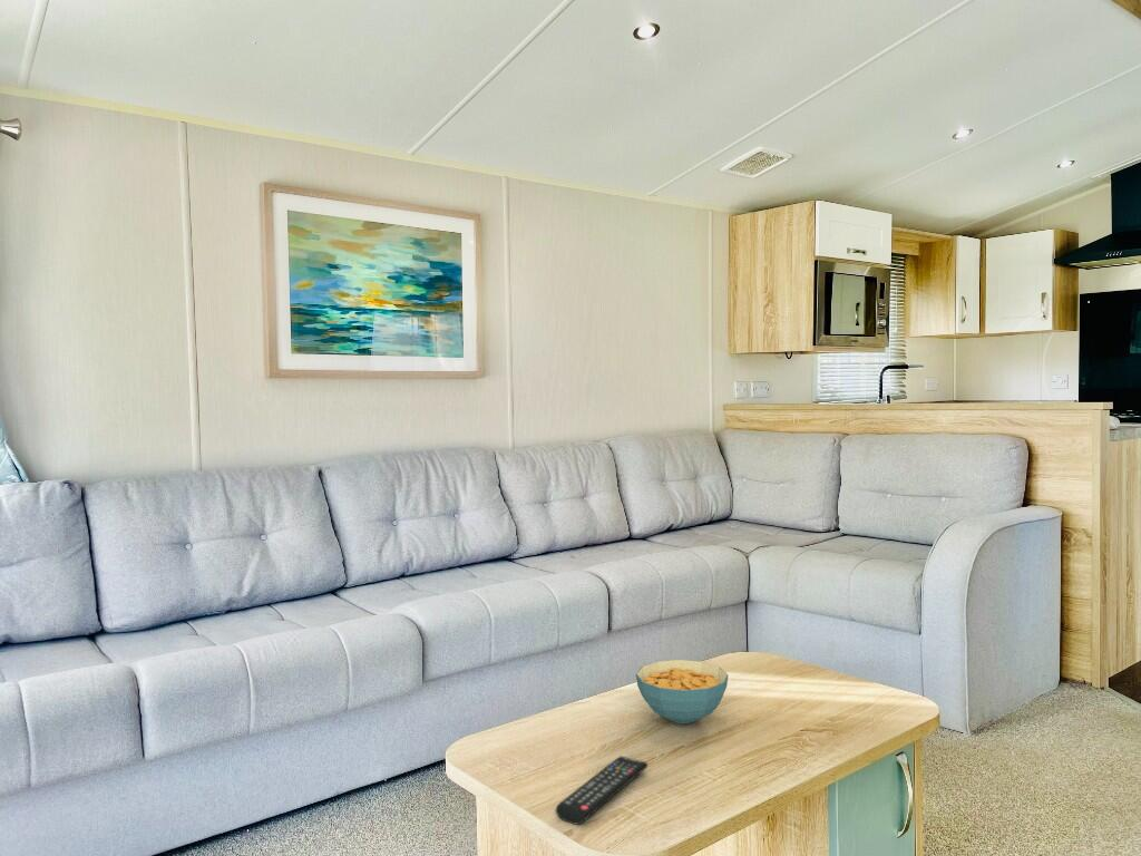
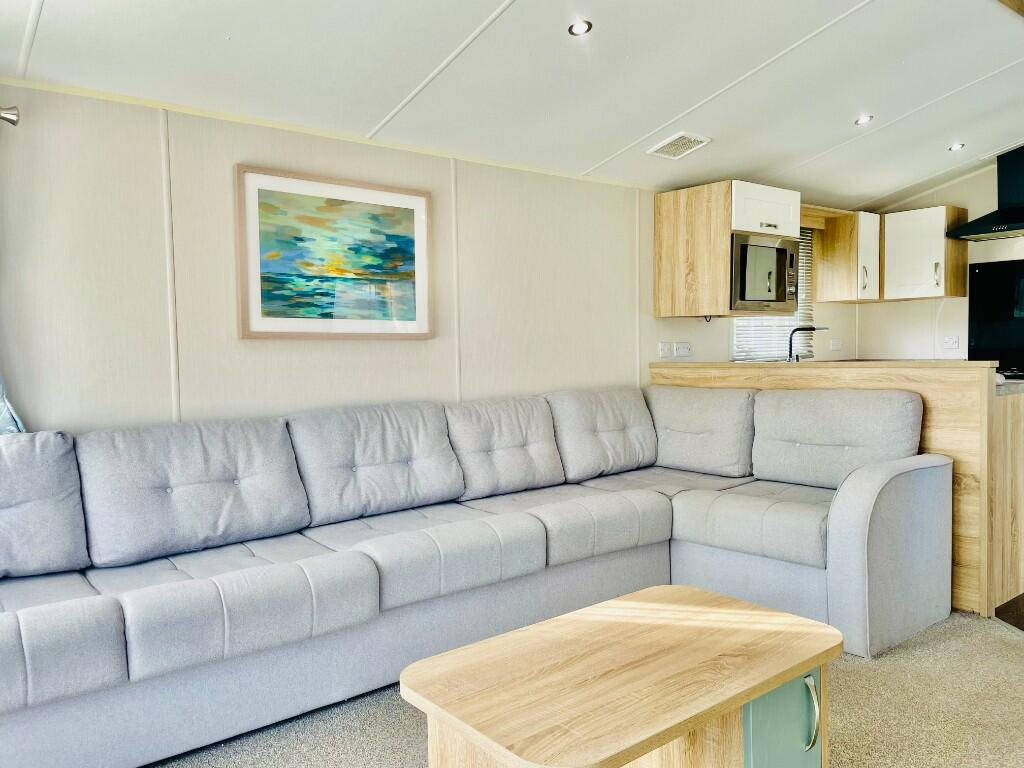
- cereal bowl [635,659,730,724]
- remote control [555,756,648,826]
